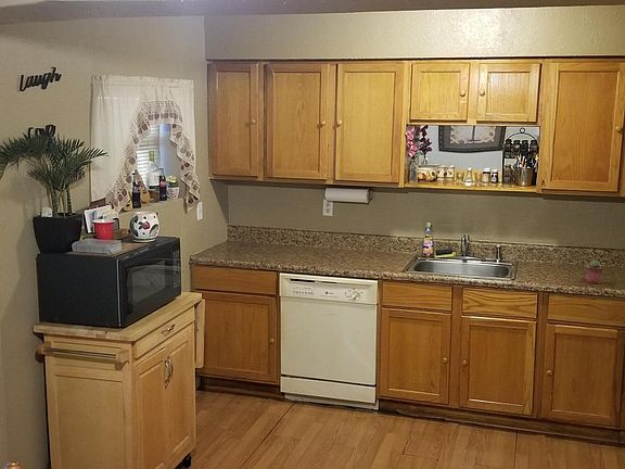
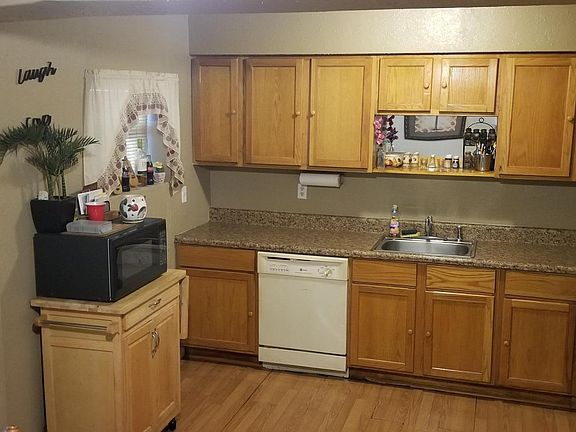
- potted succulent [584,259,604,284]
